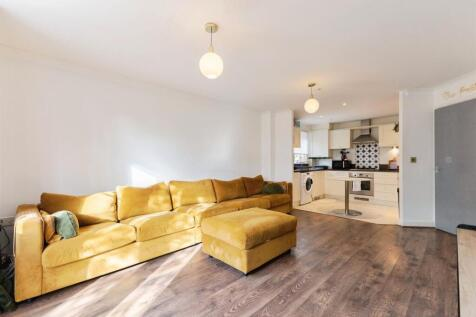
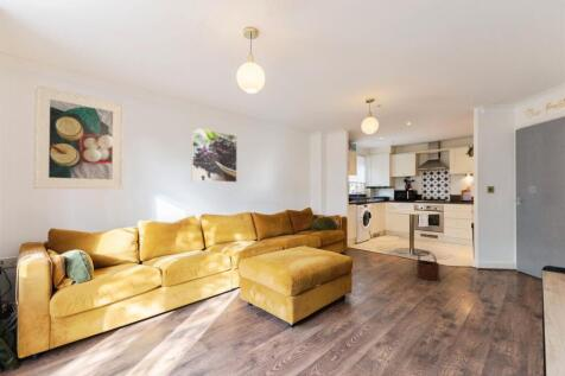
+ wooden bucket [415,249,440,281]
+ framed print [190,126,239,184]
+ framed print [32,84,125,190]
